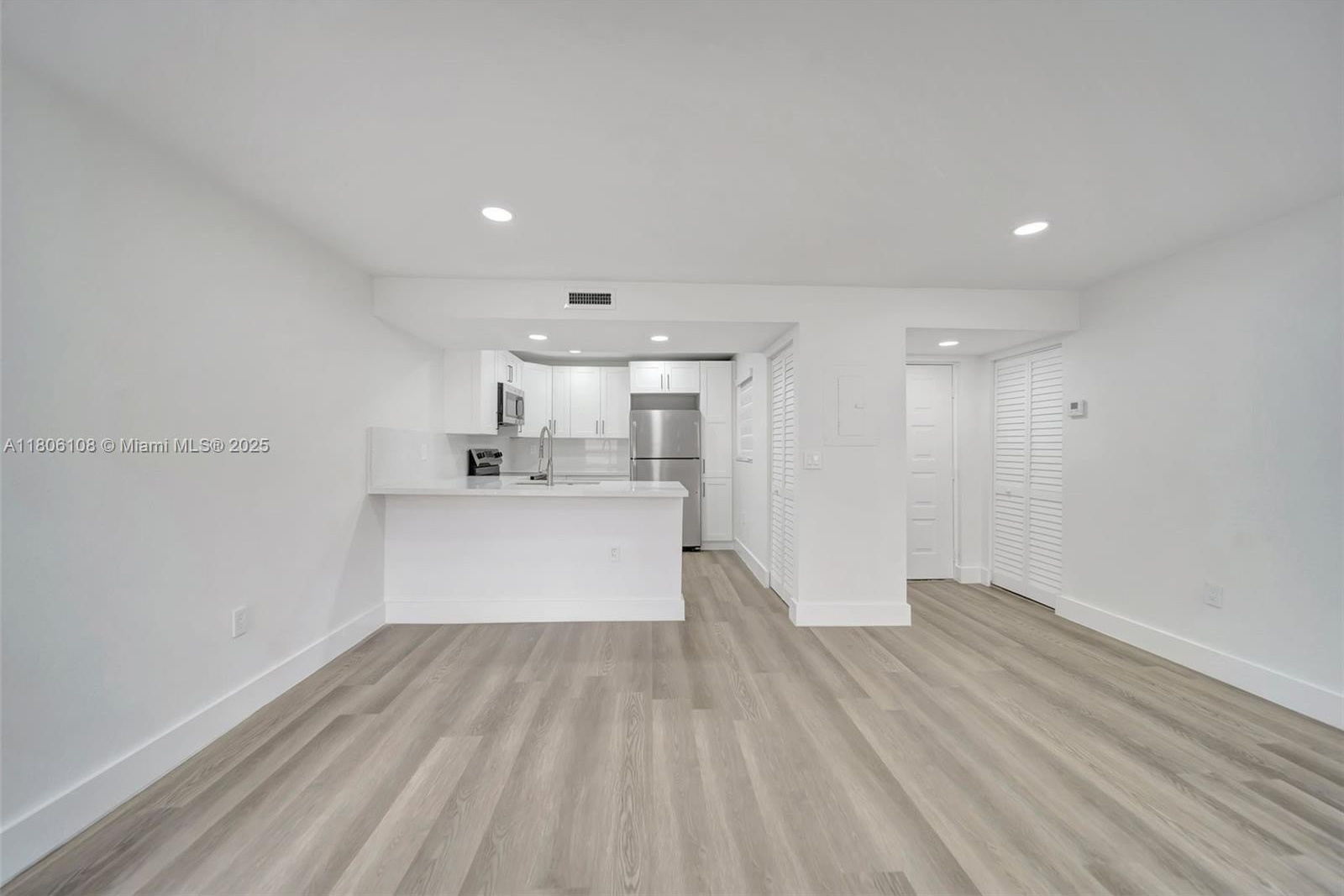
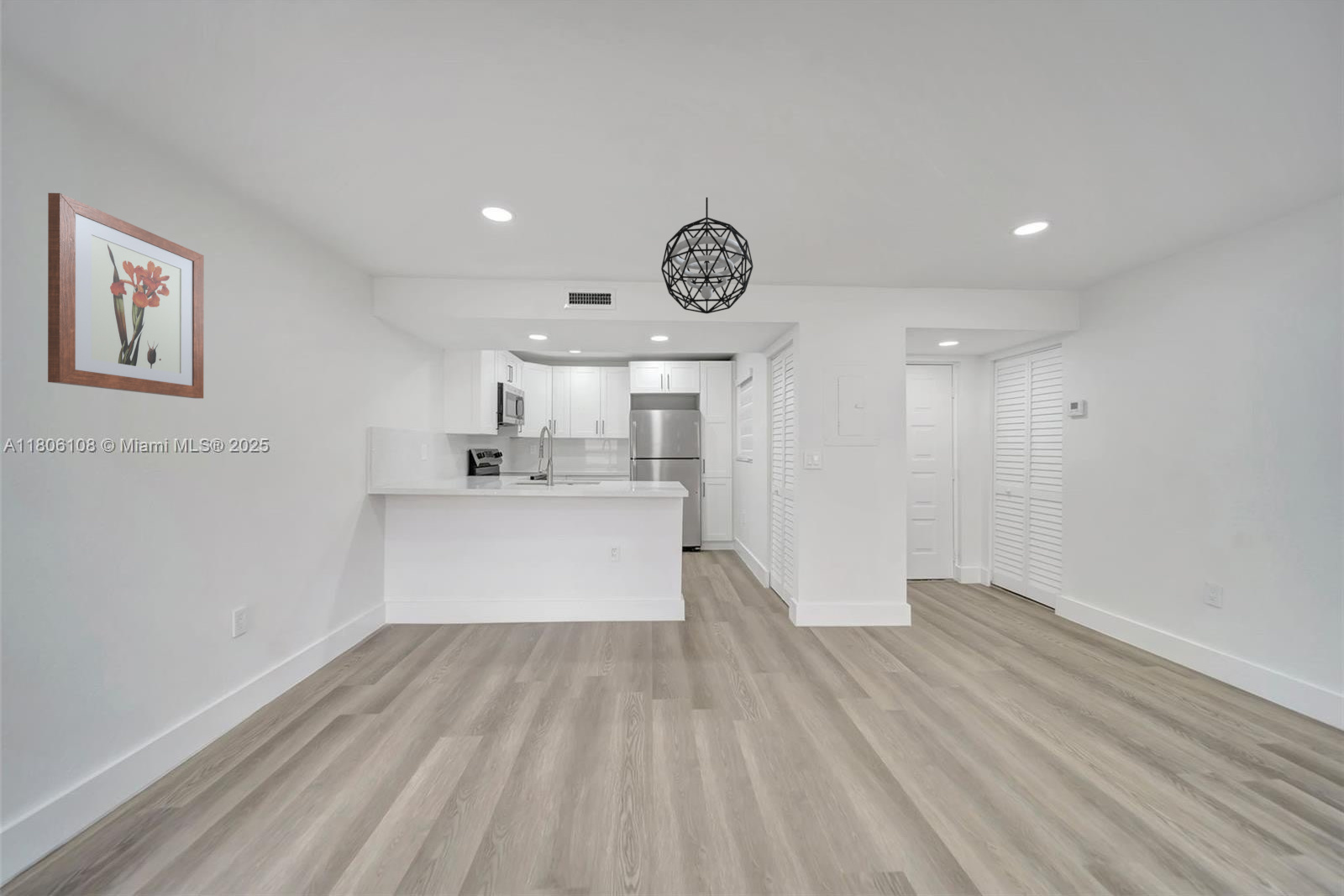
+ pendant light [660,196,753,315]
+ wall art [47,192,205,399]
